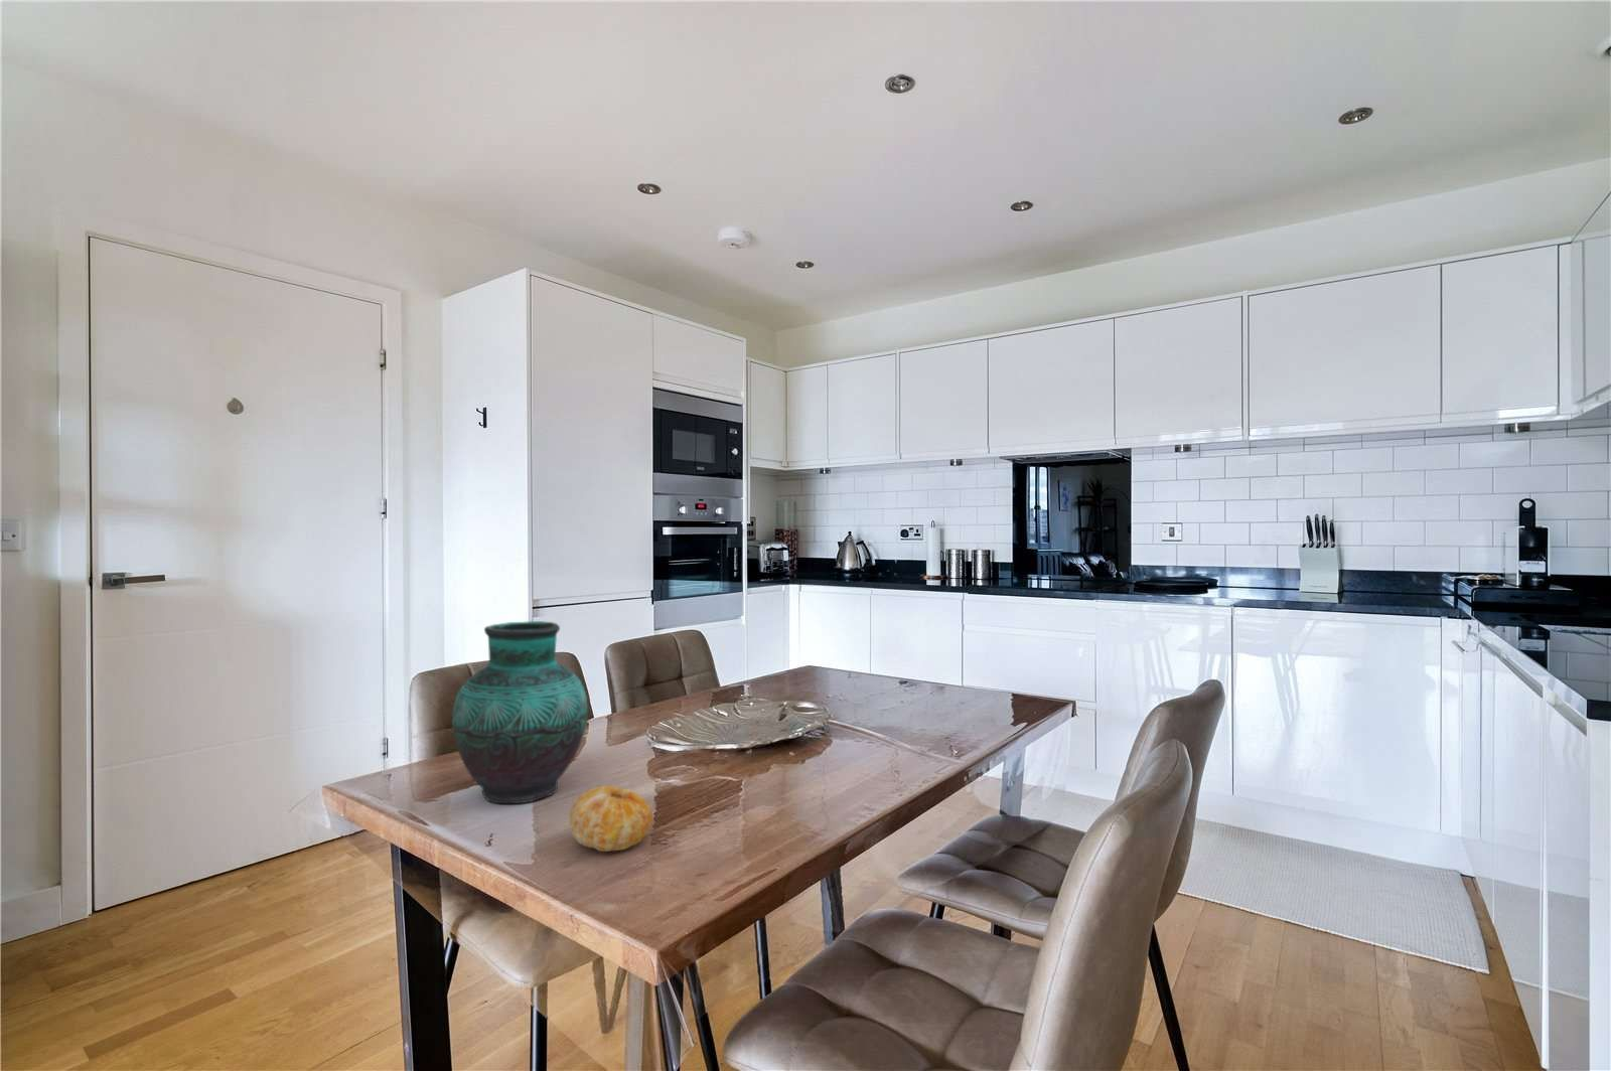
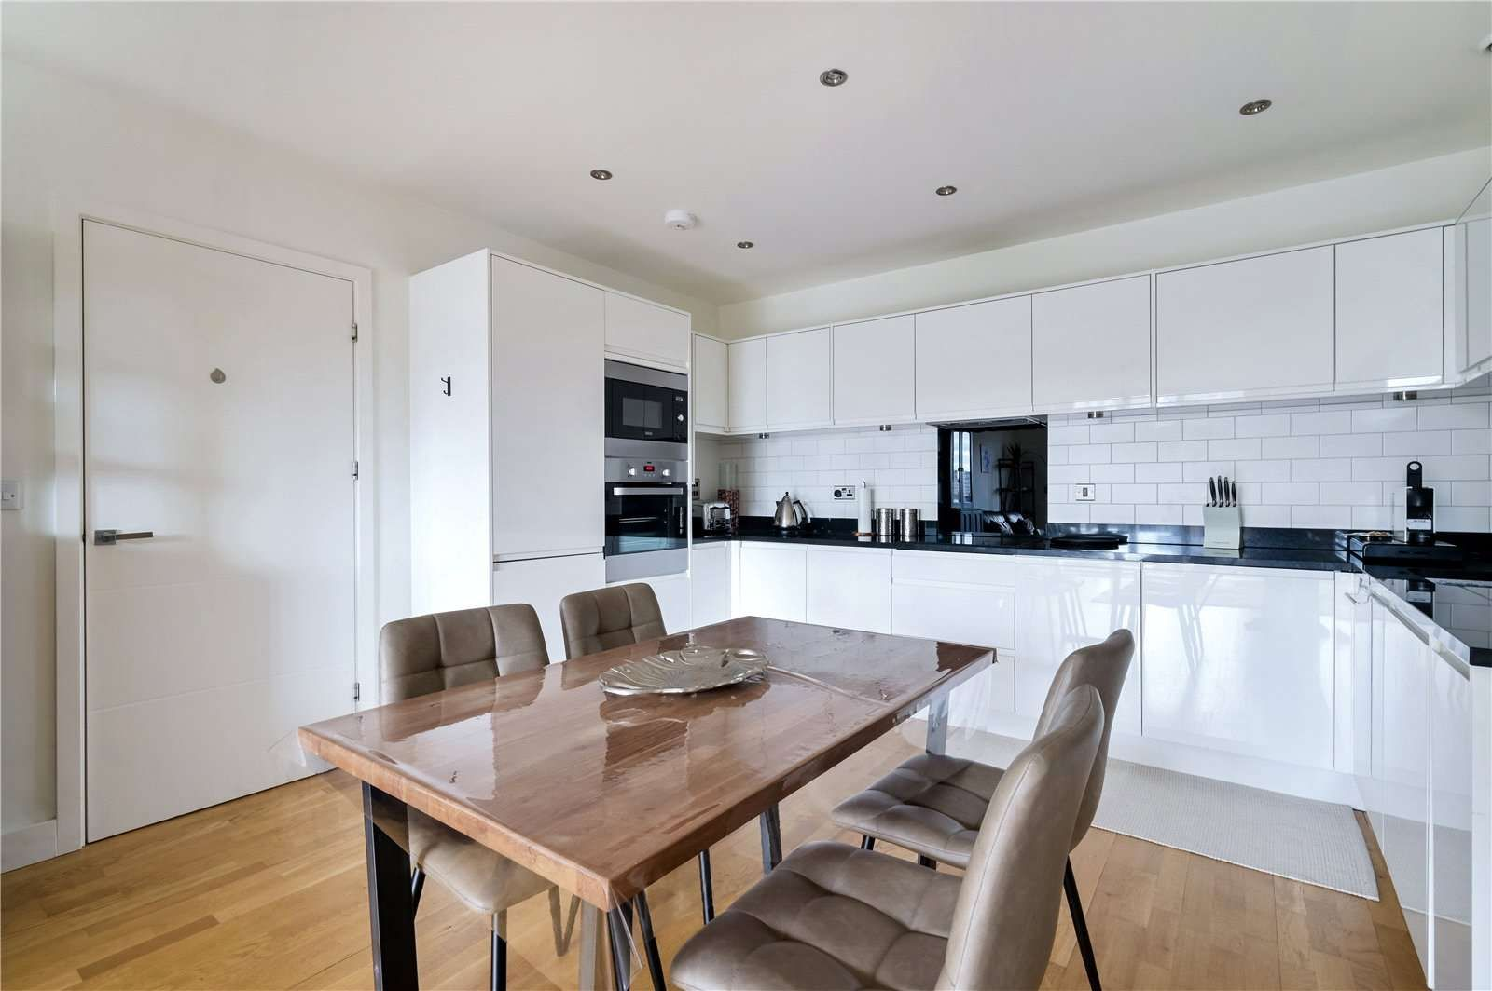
- vase [451,620,589,806]
- fruit [568,784,654,852]
